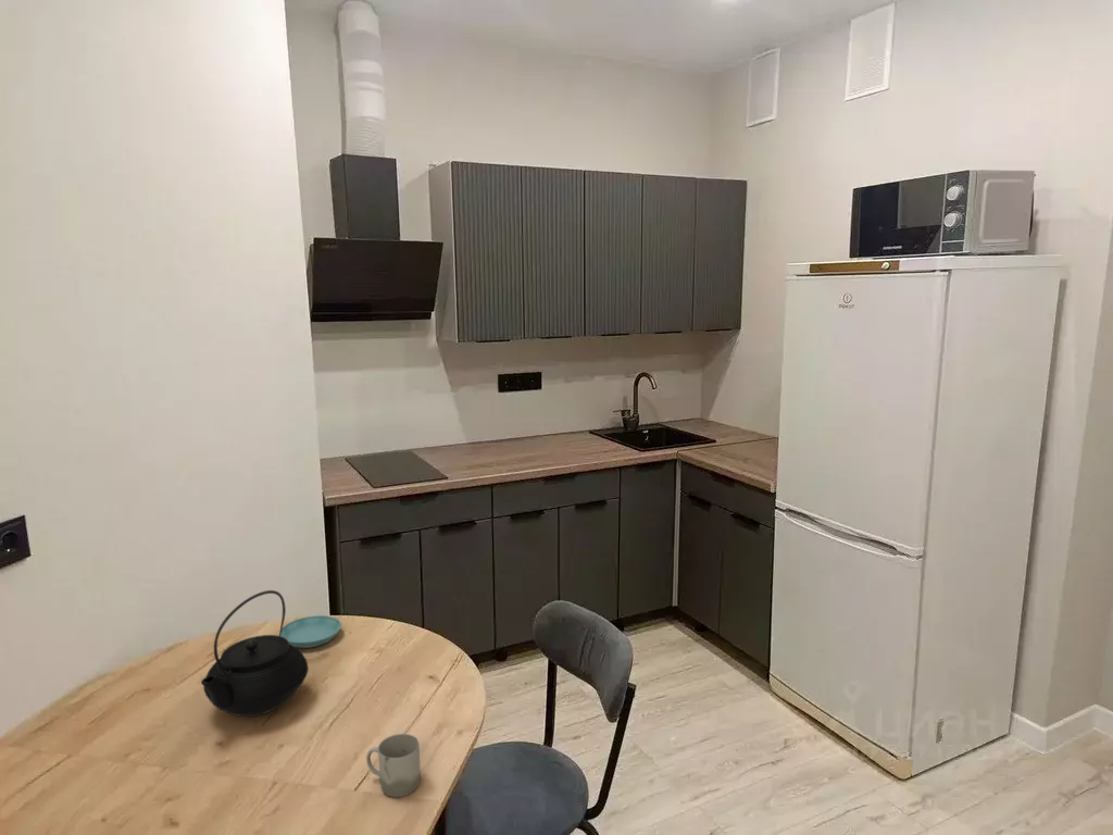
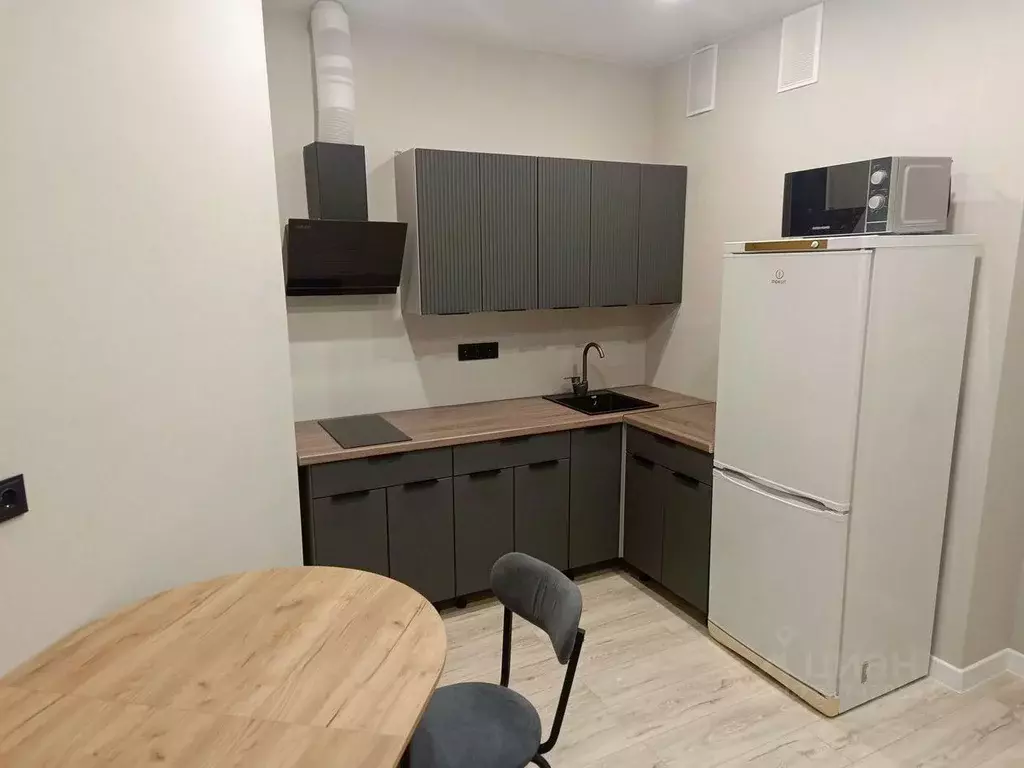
- saucer [280,614,342,649]
- teapot [200,589,310,718]
- cup [365,733,422,798]
